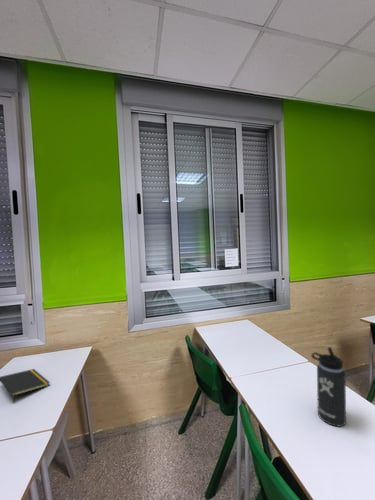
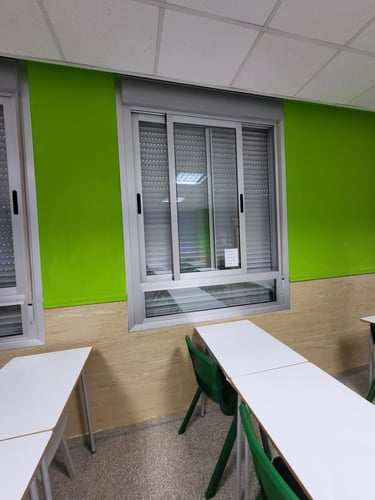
- notepad [0,368,51,404]
- thermos bottle [310,346,347,428]
